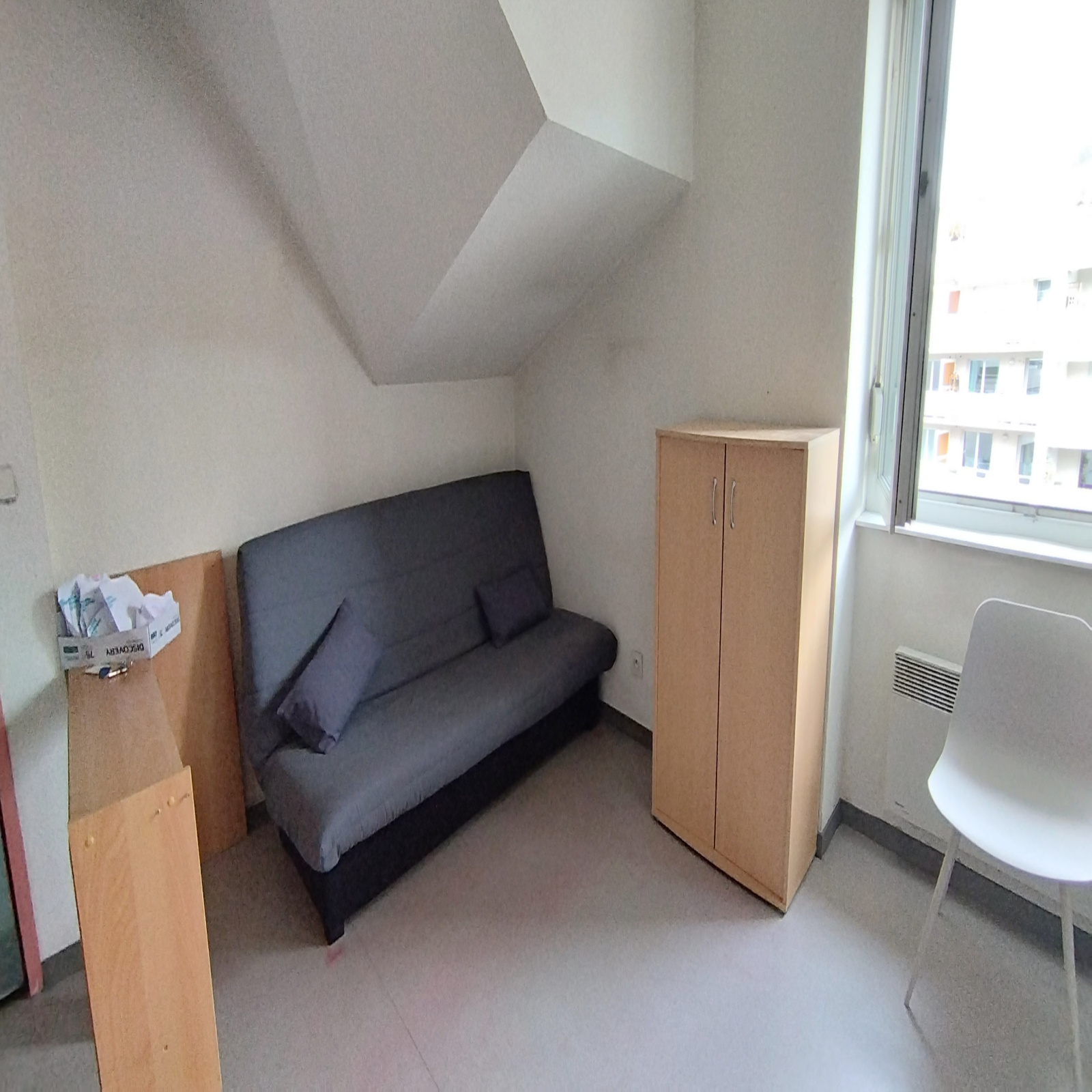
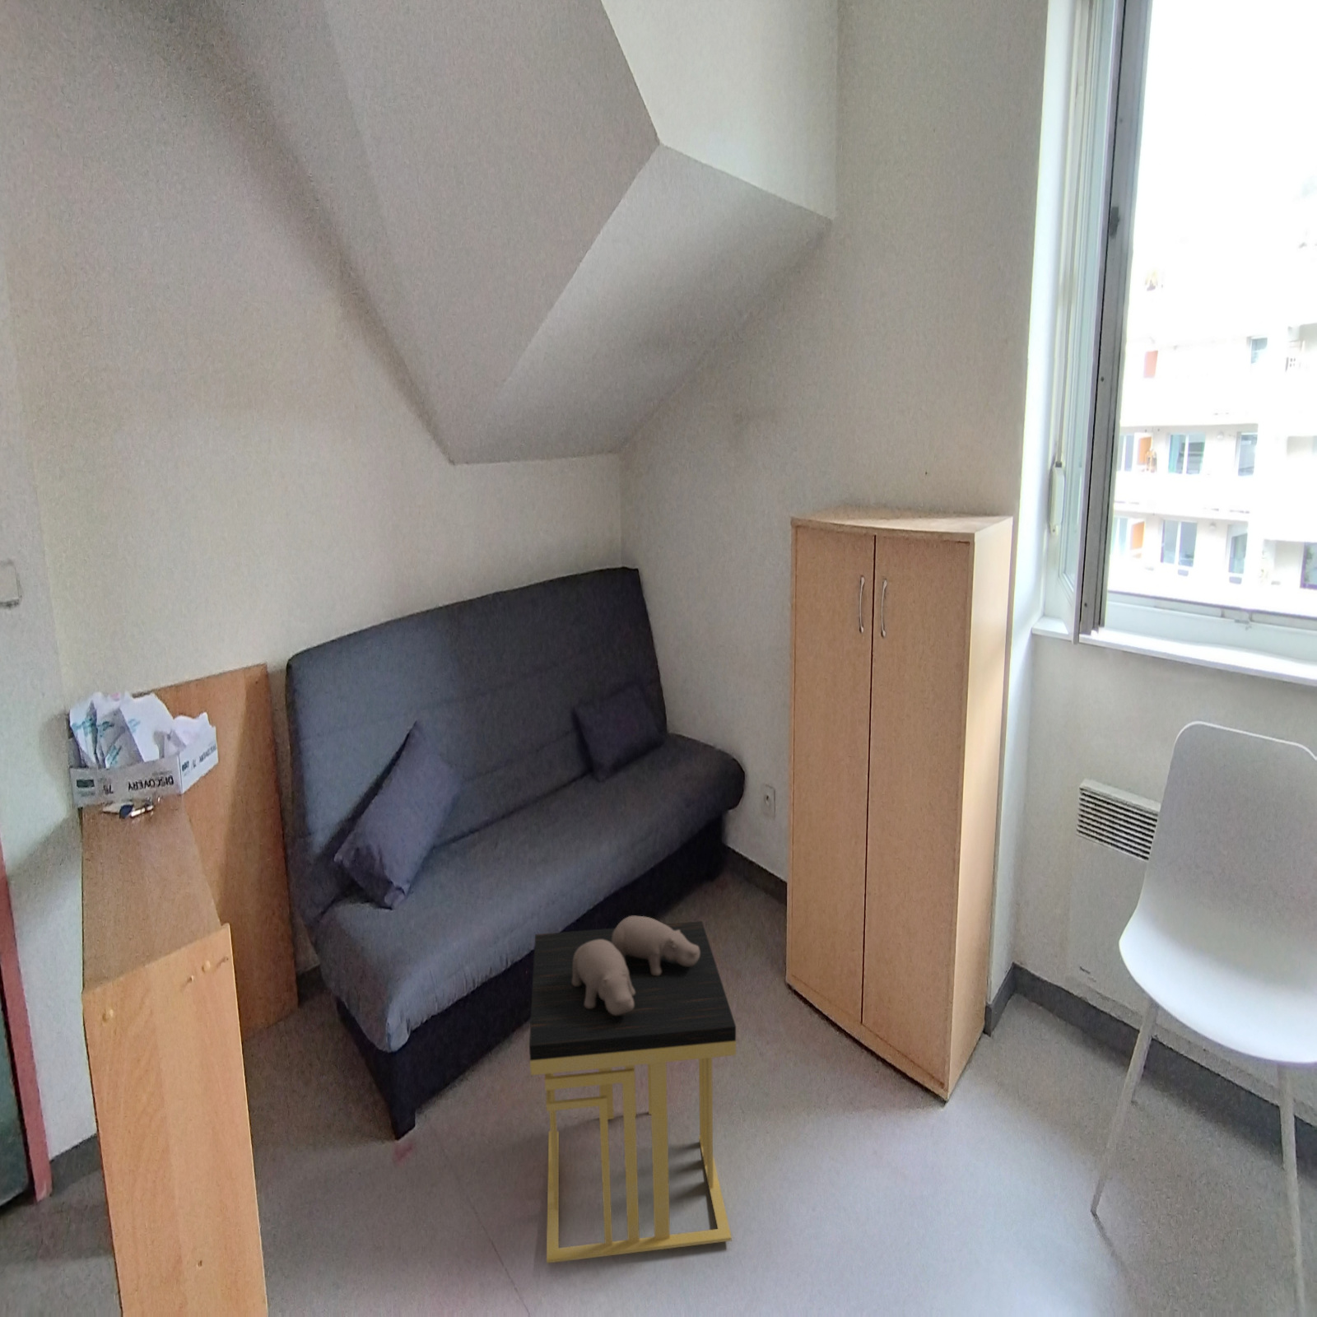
+ side table [528,915,737,1264]
